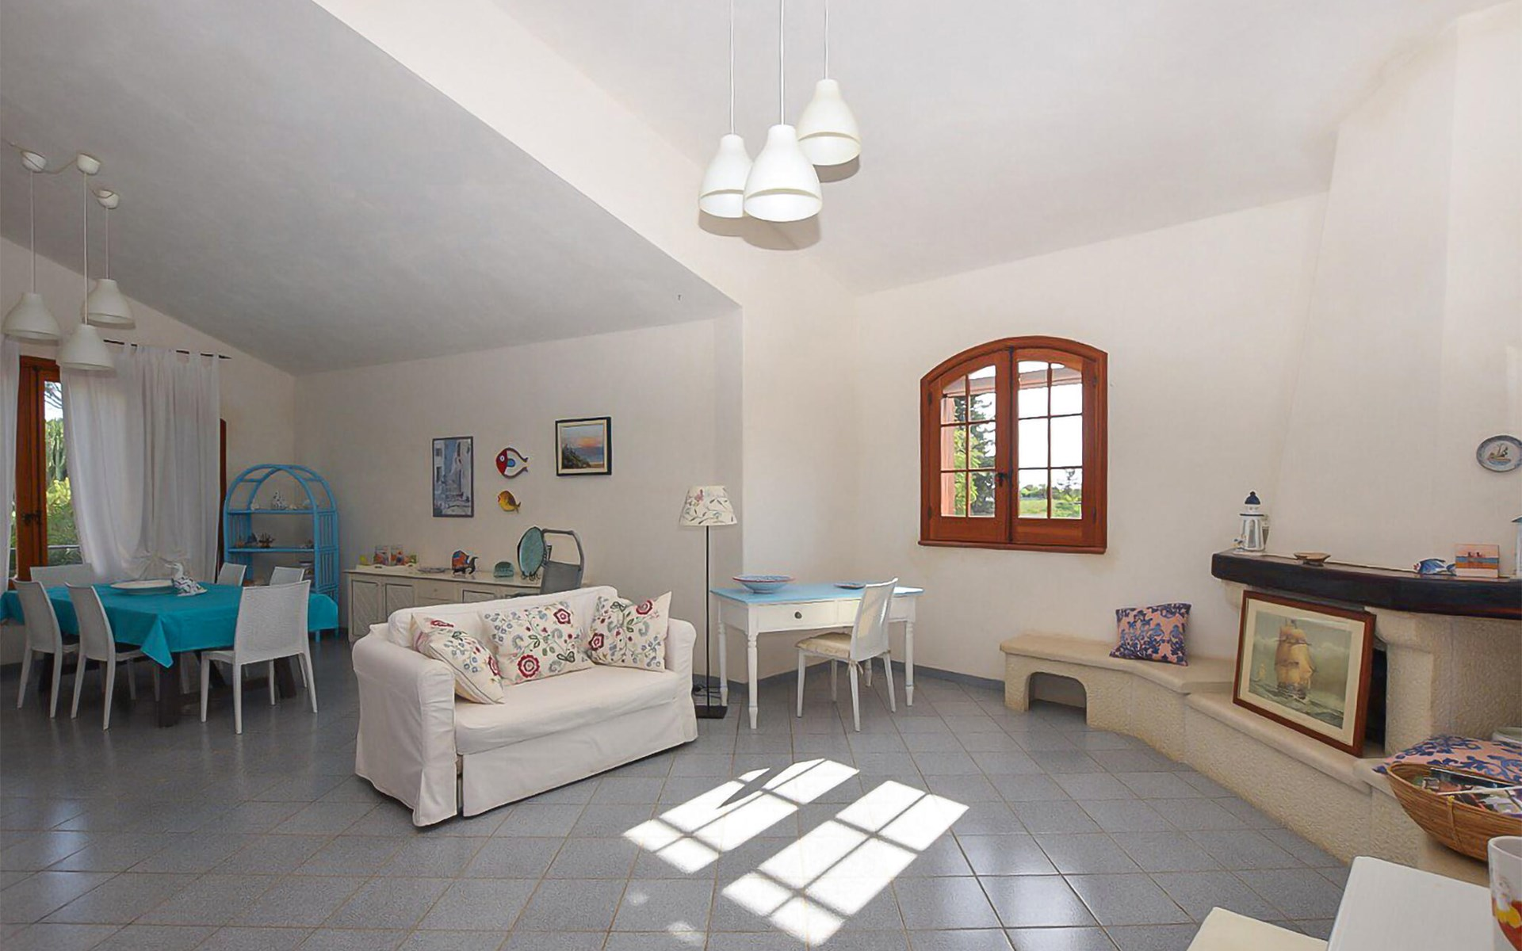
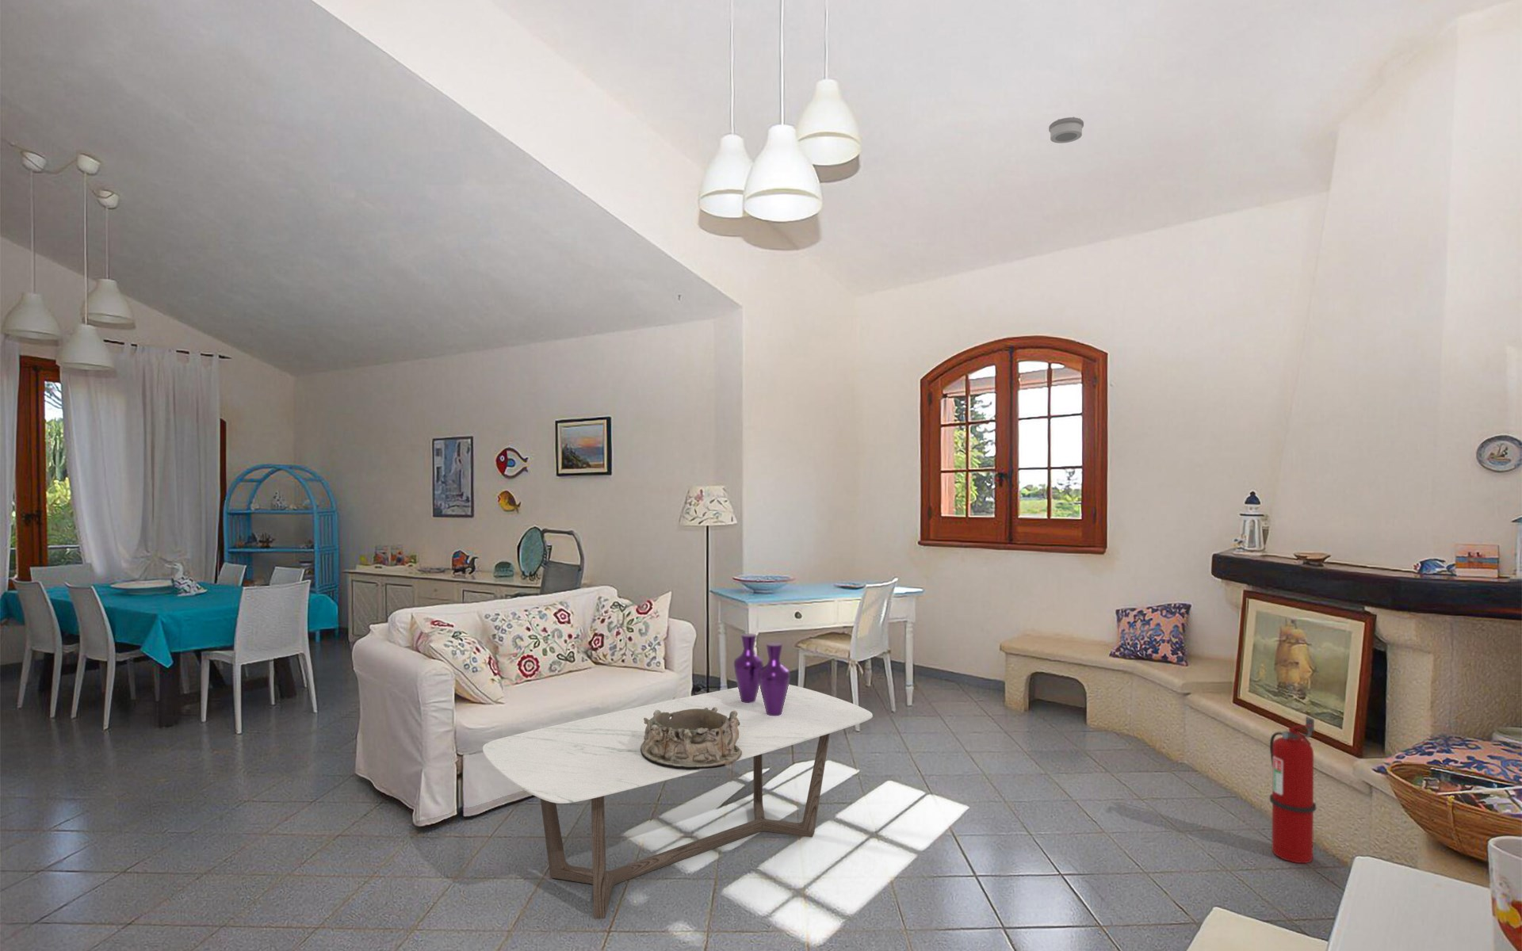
+ smoke detector [1048,116,1085,145]
+ vase [733,632,791,715]
+ coffee table [482,684,873,919]
+ fire extinguisher [1269,715,1317,864]
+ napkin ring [641,707,742,769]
